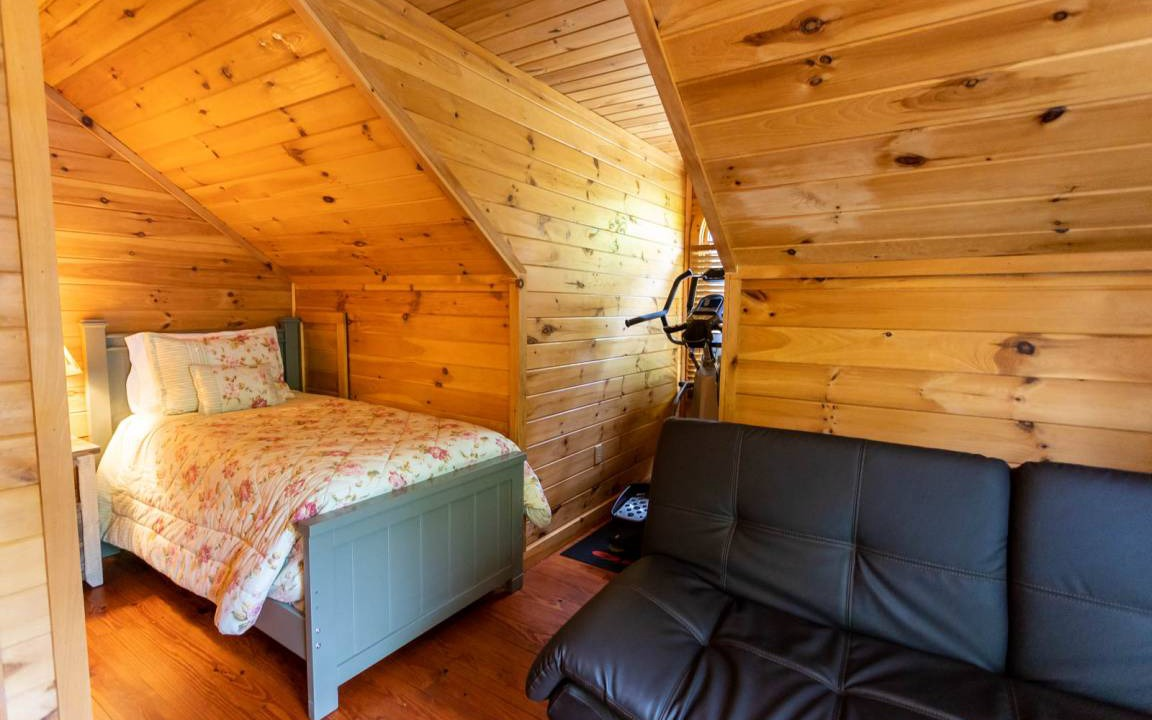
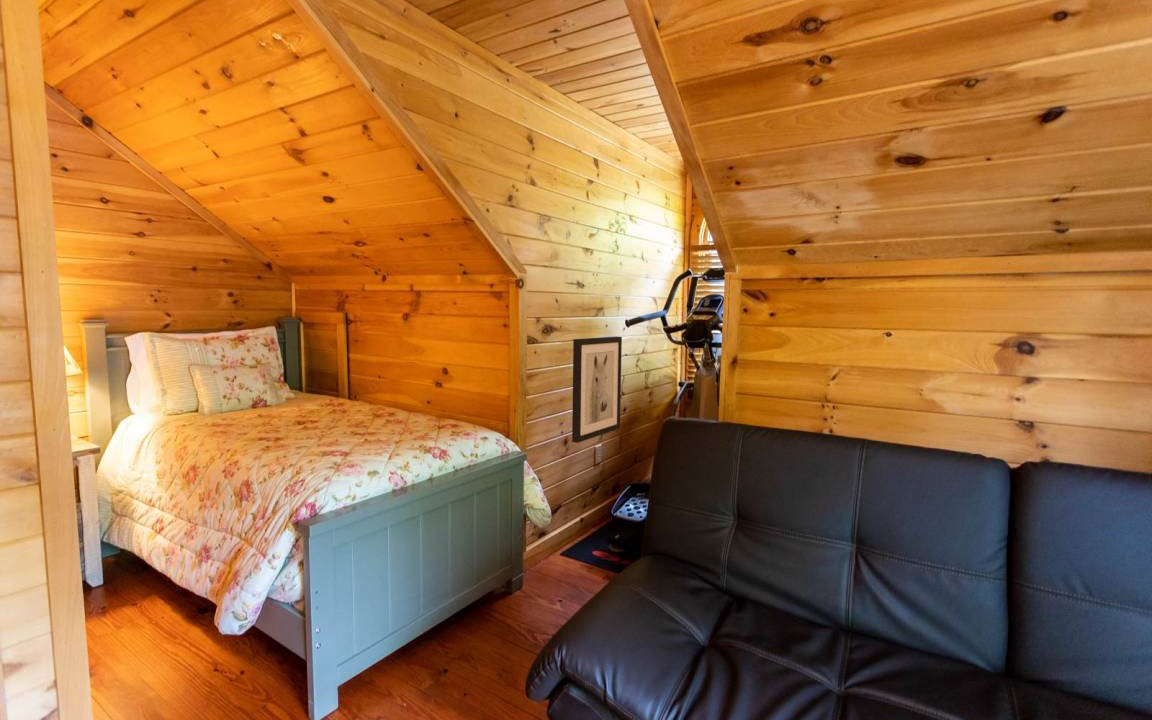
+ wall art [571,336,623,444]
